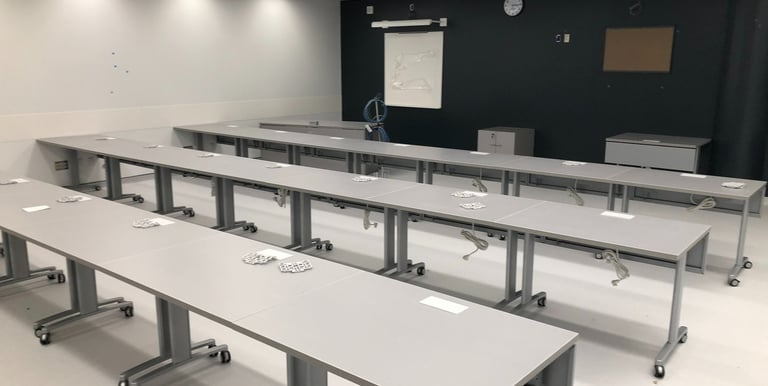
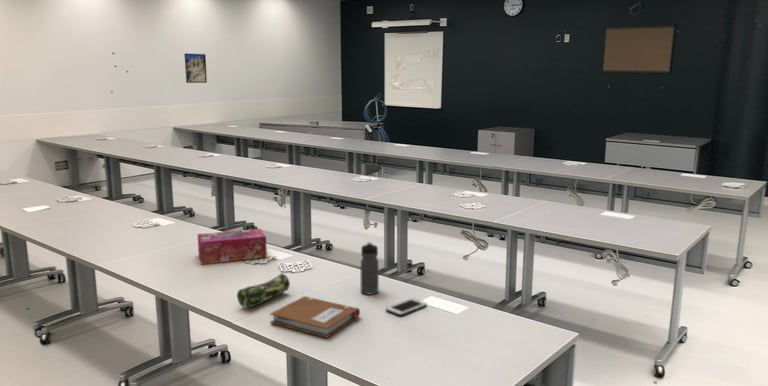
+ tissue box [197,228,268,265]
+ pencil case [236,272,291,308]
+ water bottle [360,241,380,295]
+ notebook [269,295,361,339]
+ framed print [184,52,208,84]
+ cell phone [385,297,428,317]
